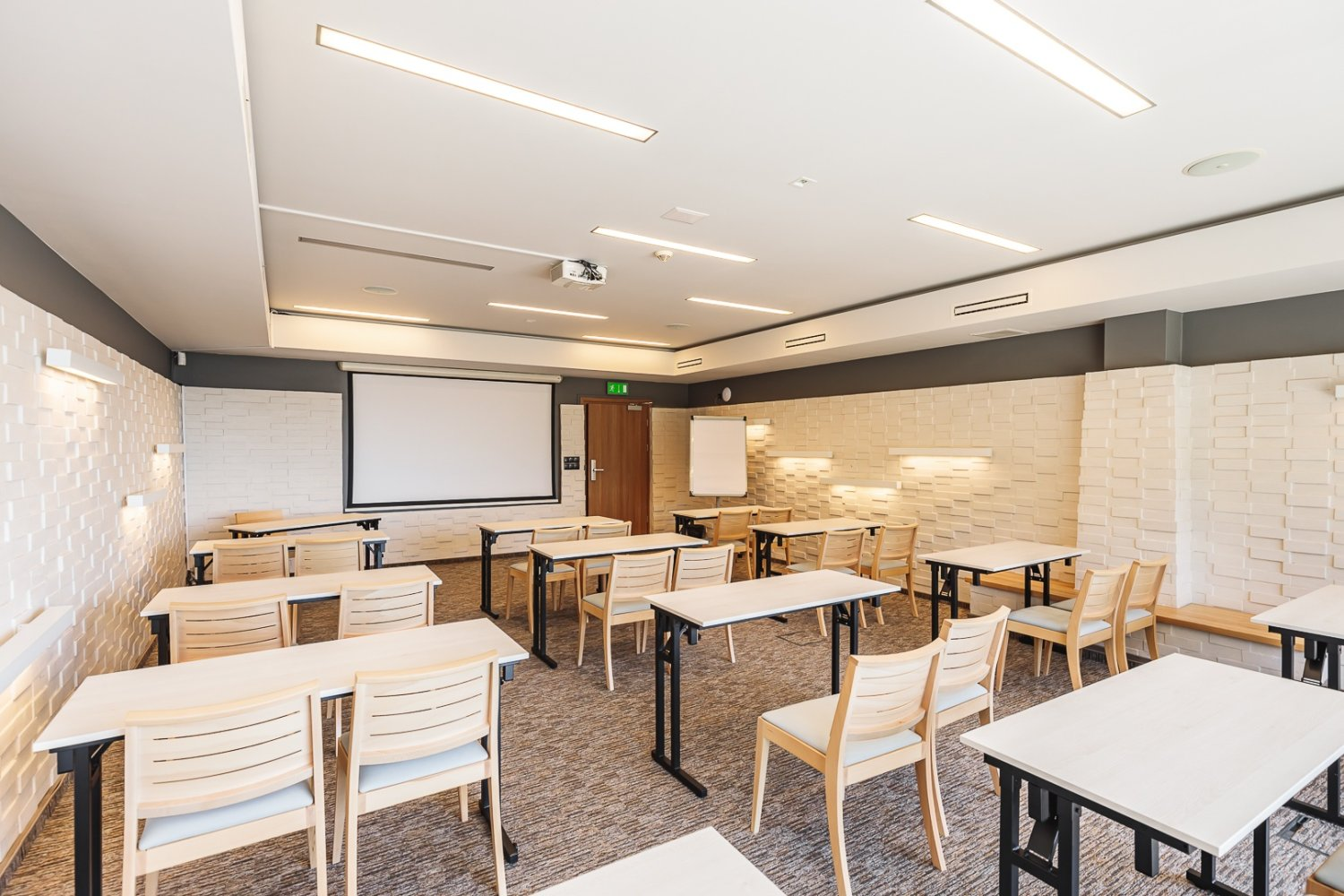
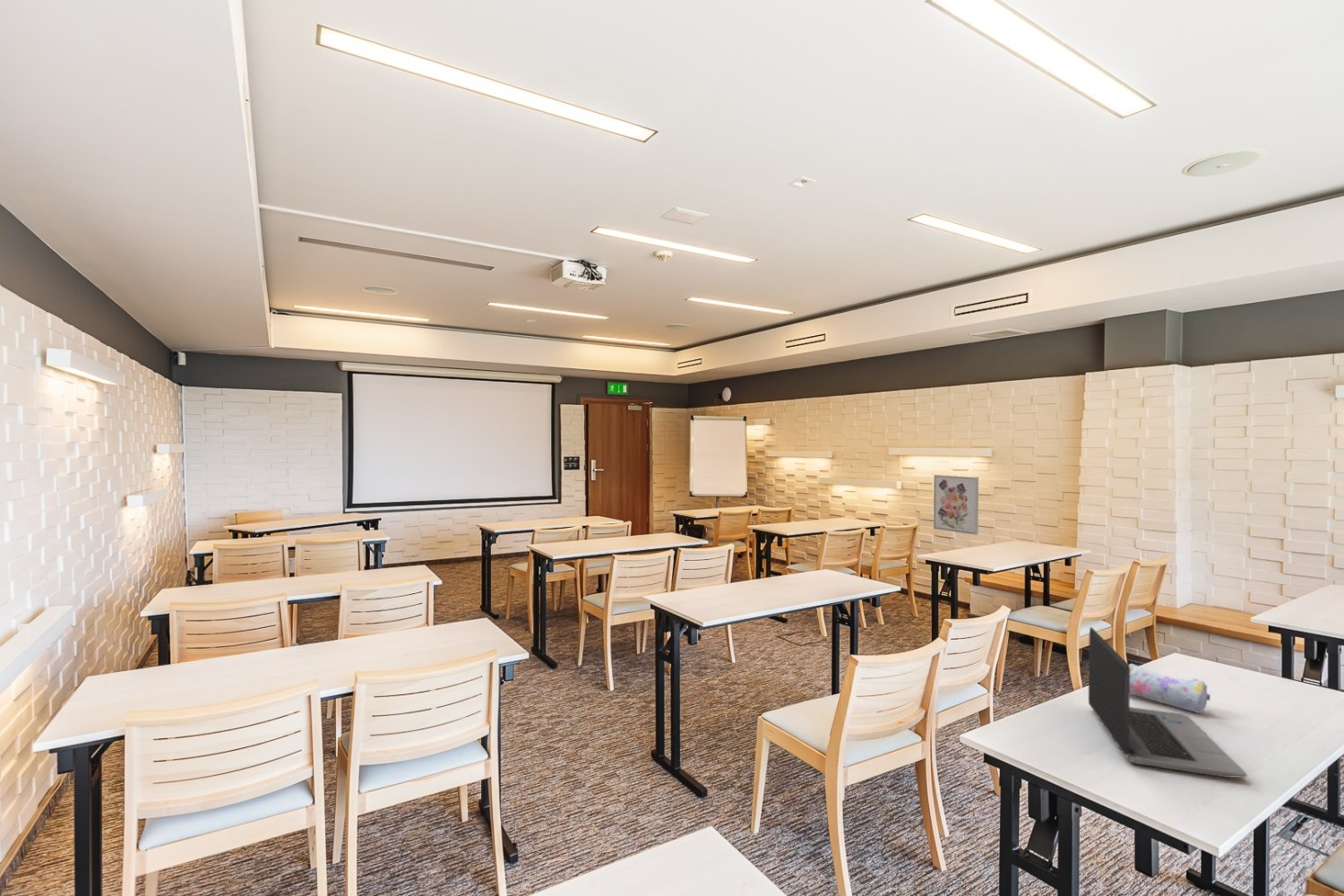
+ laptop computer [1088,626,1247,779]
+ pencil case [1128,663,1211,714]
+ wall art [933,474,979,536]
